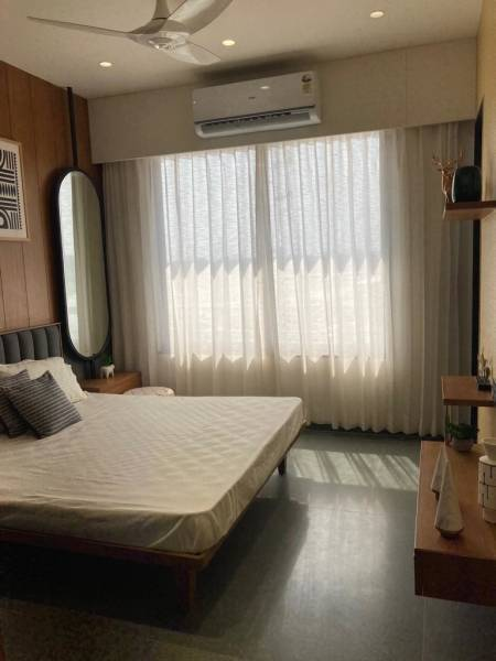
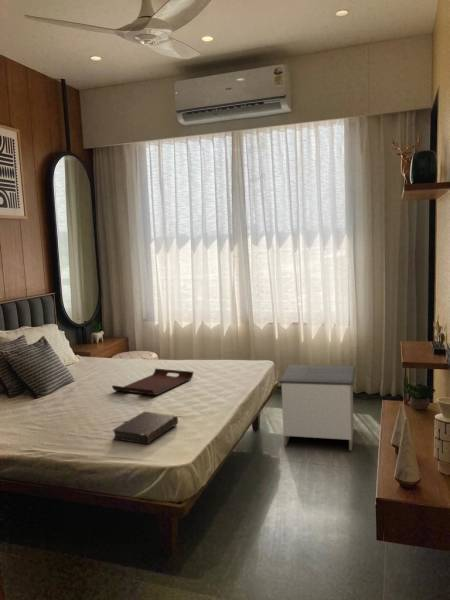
+ nightstand [277,364,356,451]
+ serving tray [111,367,194,396]
+ book [111,411,179,445]
